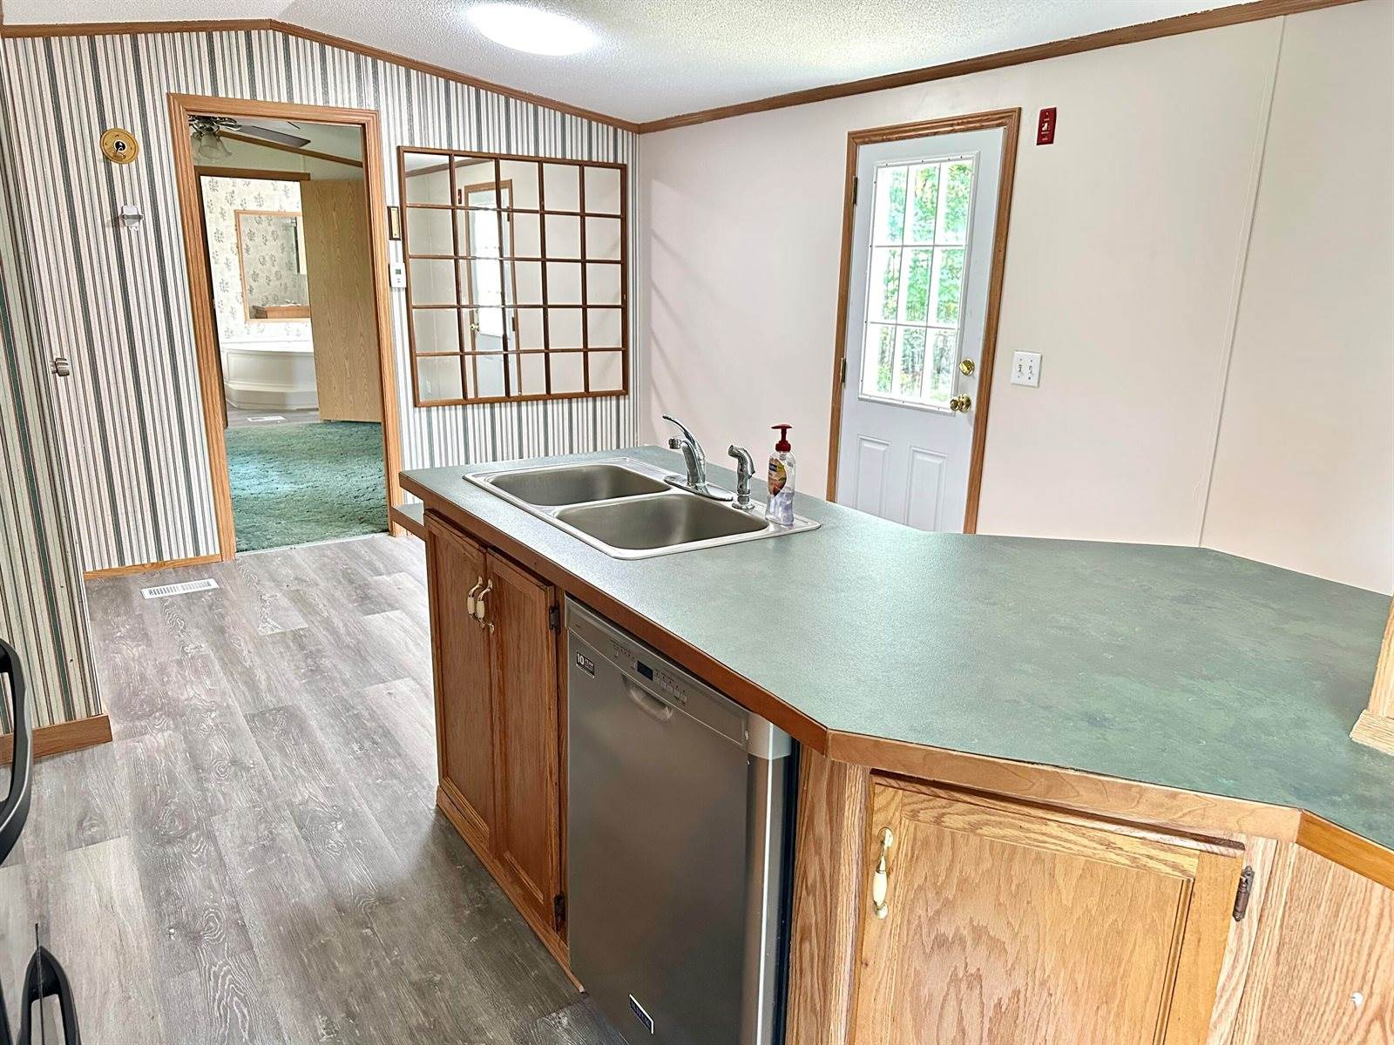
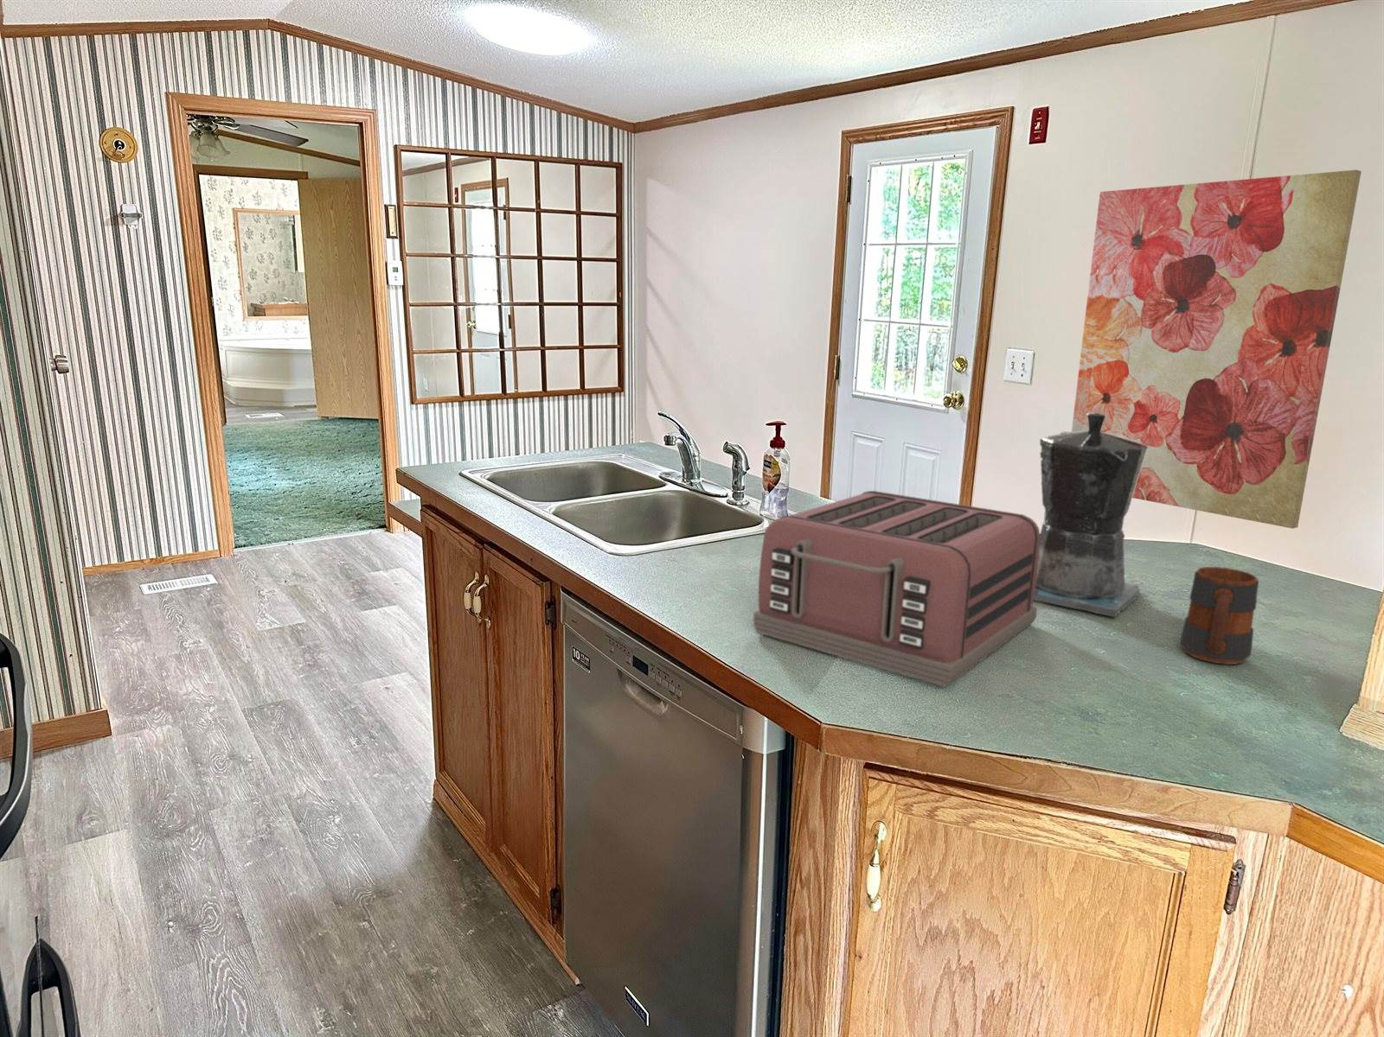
+ coffee maker [1034,412,1148,618]
+ wall art [1071,169,1362,529]
+ mug [1180,566,1260,666]
+ toaster [753,490,1041,687]
